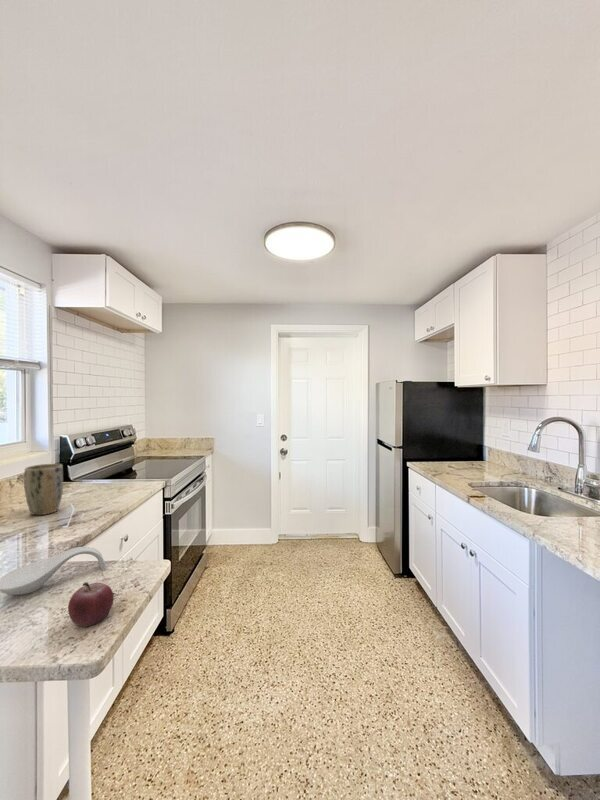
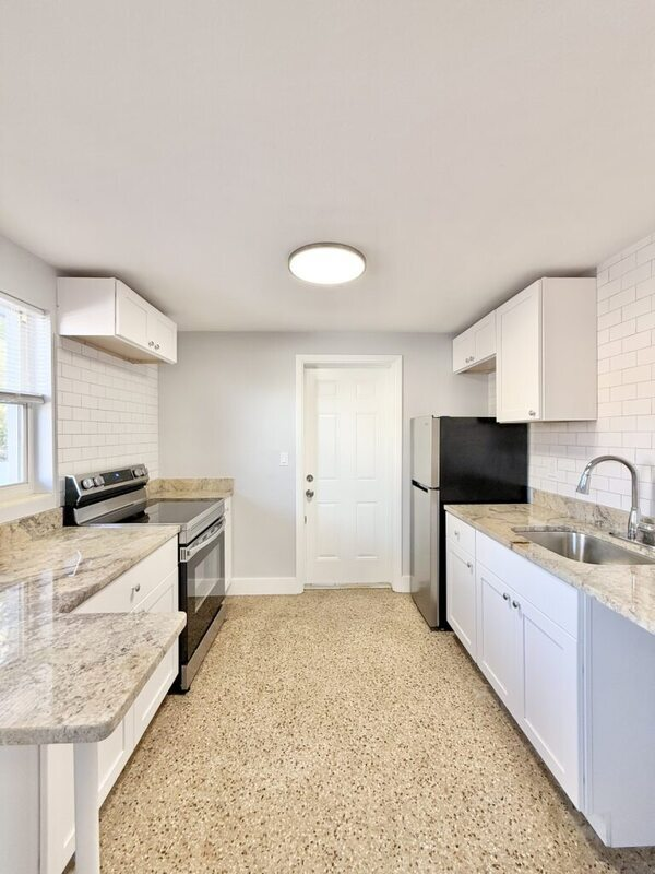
- spoon rest [0,546,106,596]
- plant pot [23,463,64,516]
- fruit [67,581,115,628]
